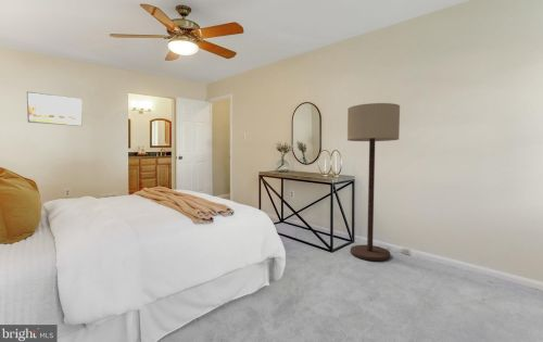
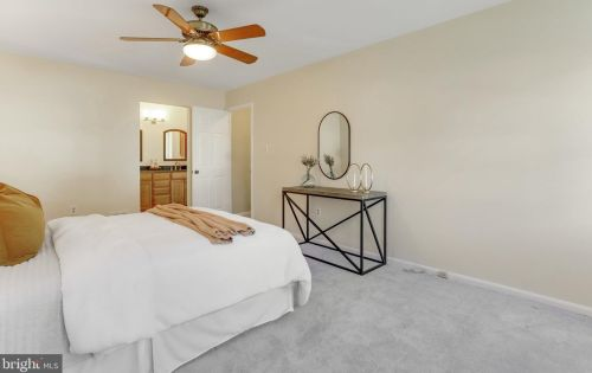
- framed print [26,90,84,127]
- floor lamp [346,102,401,262]
